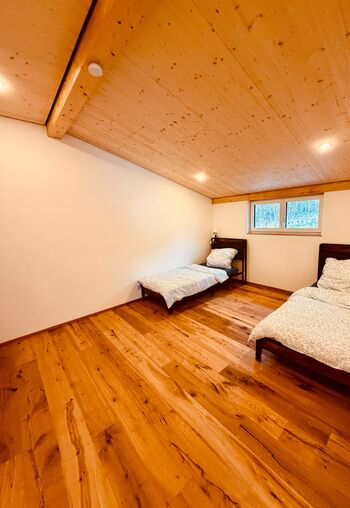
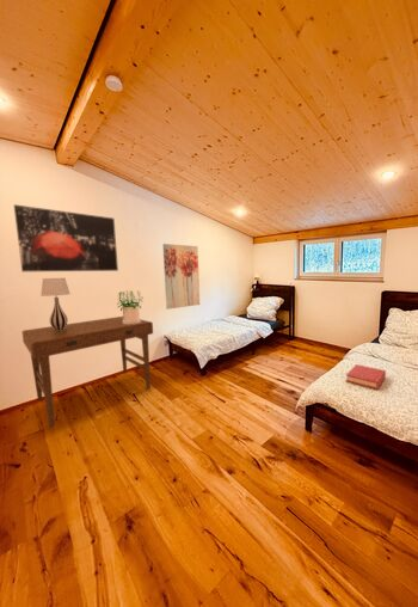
+ table lamp [39,277,72,330]
+ wall art [13,203,119,272]
+ hardback book [345,363,387,391]
+ desk [21,315,154,428]
+ wall art [161,243,201,311]
+ potted plant [116,289,145,324]
